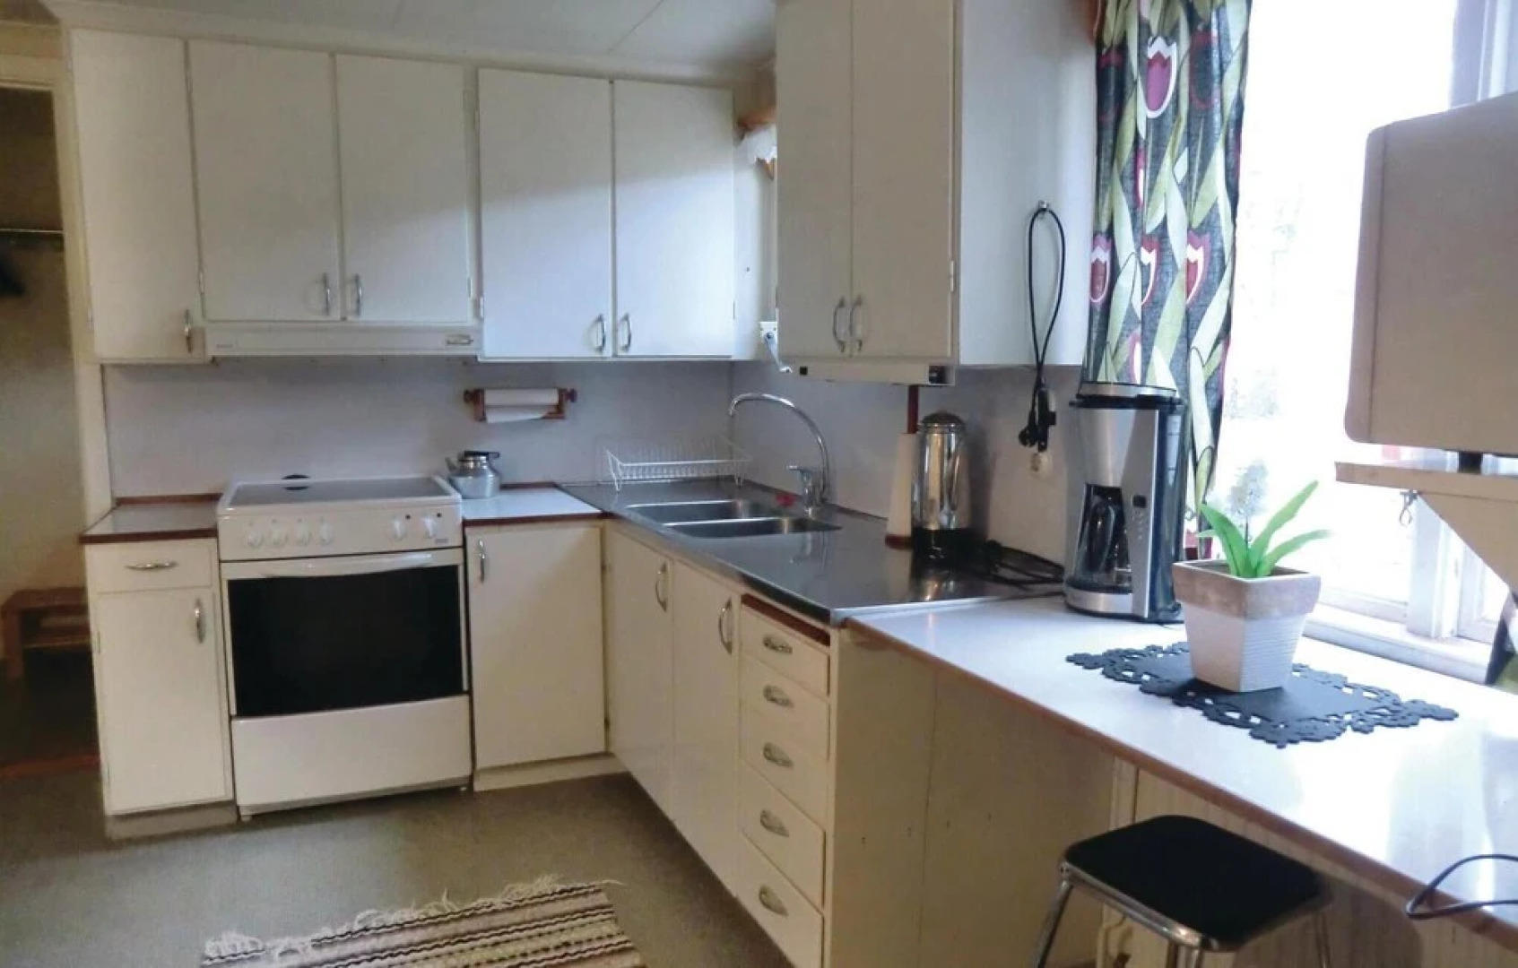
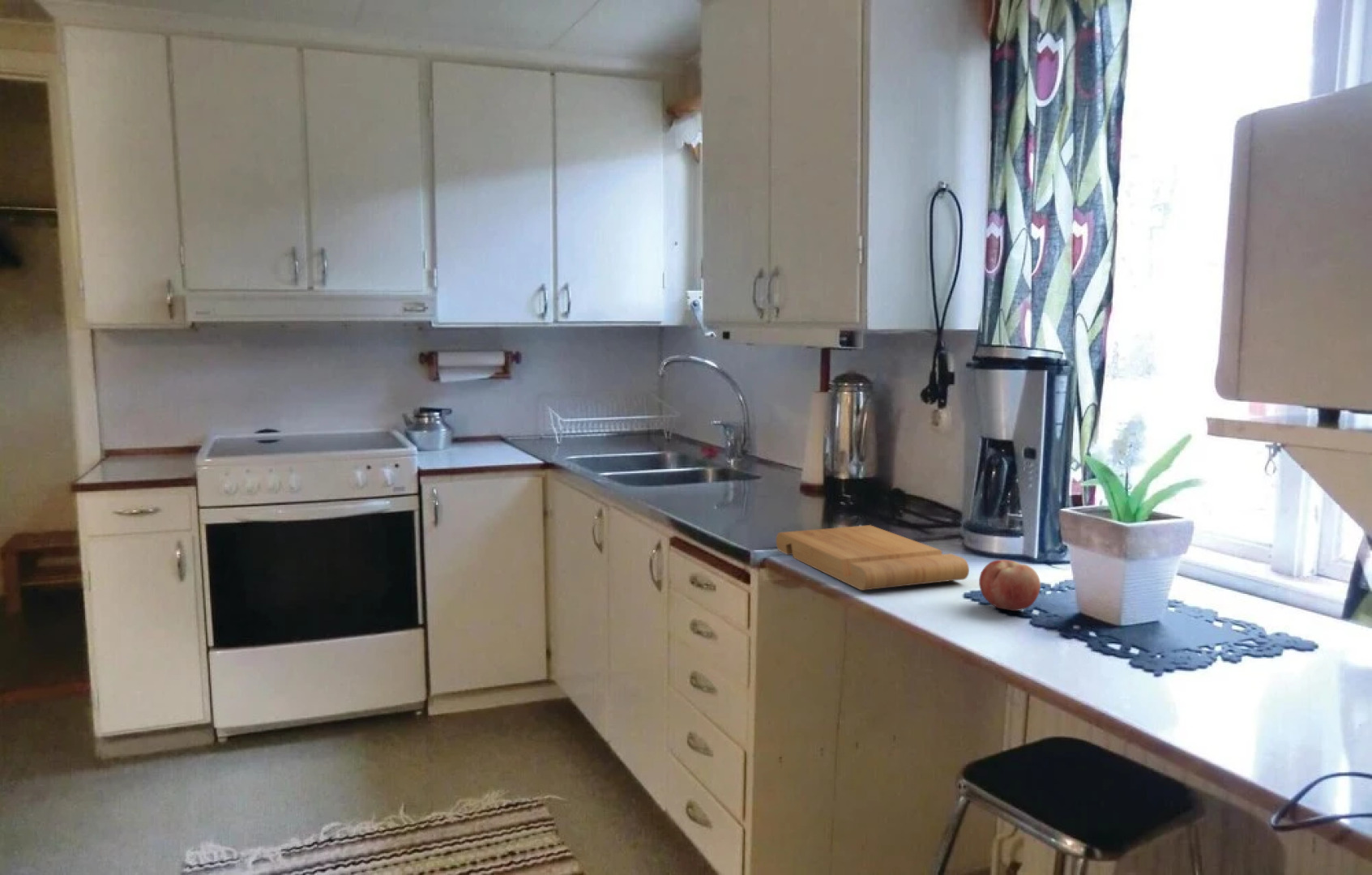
+ fruit [978,559,1041,612]
+ cutting board [776,524,970,591]
